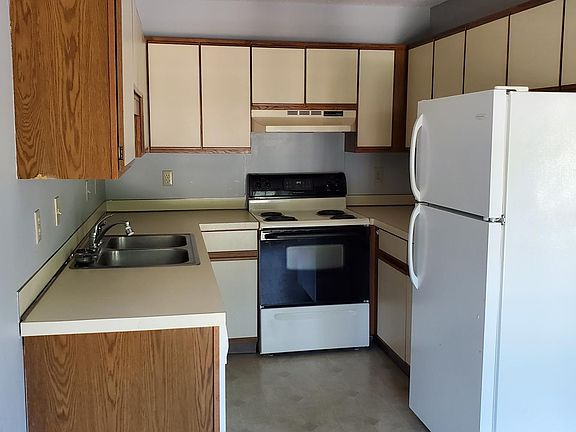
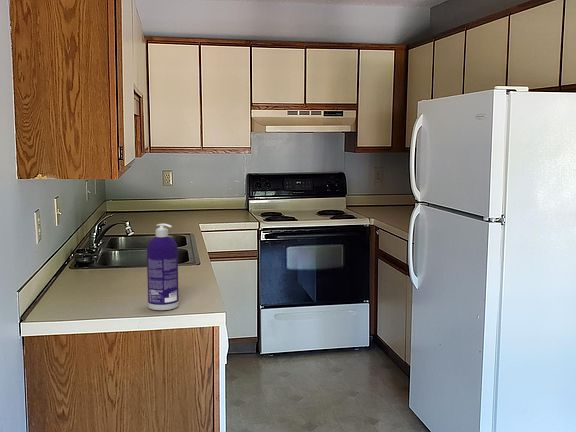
+ spray bottle [146,223,180,311]
